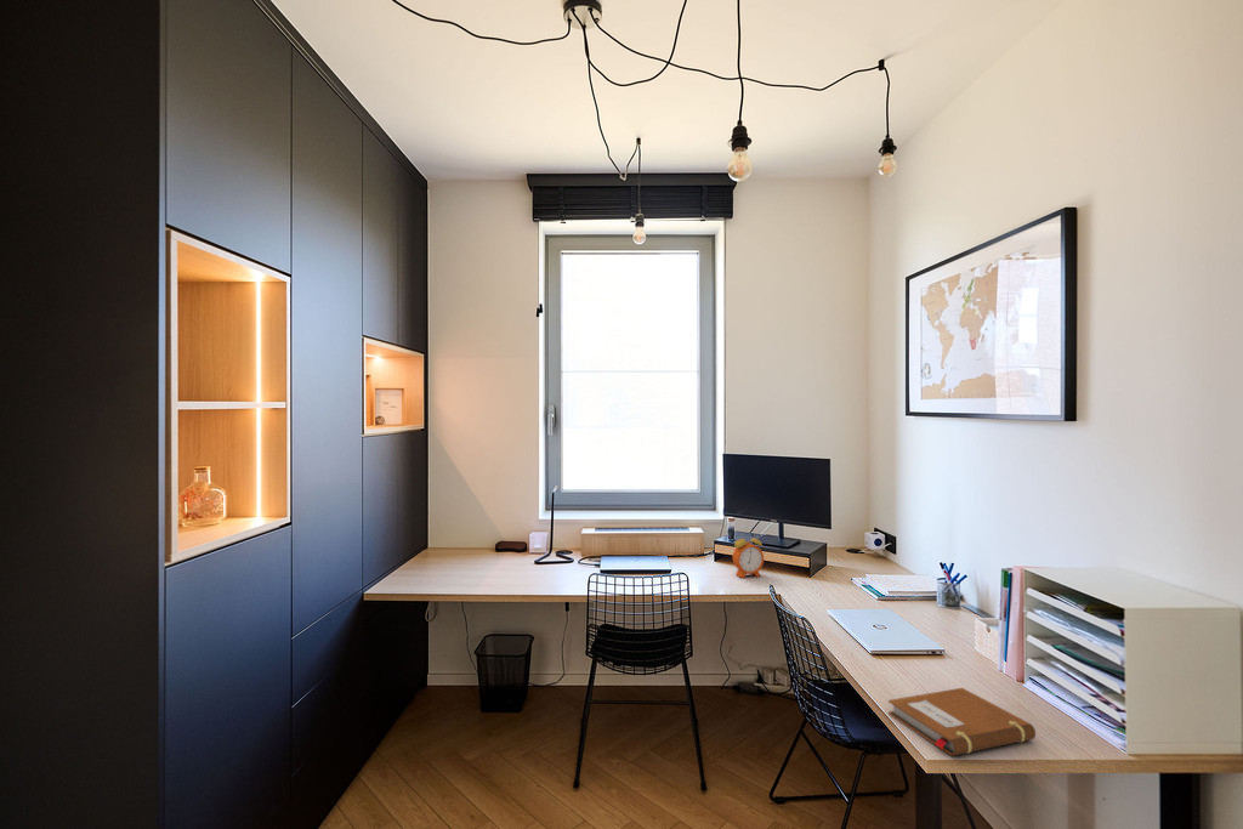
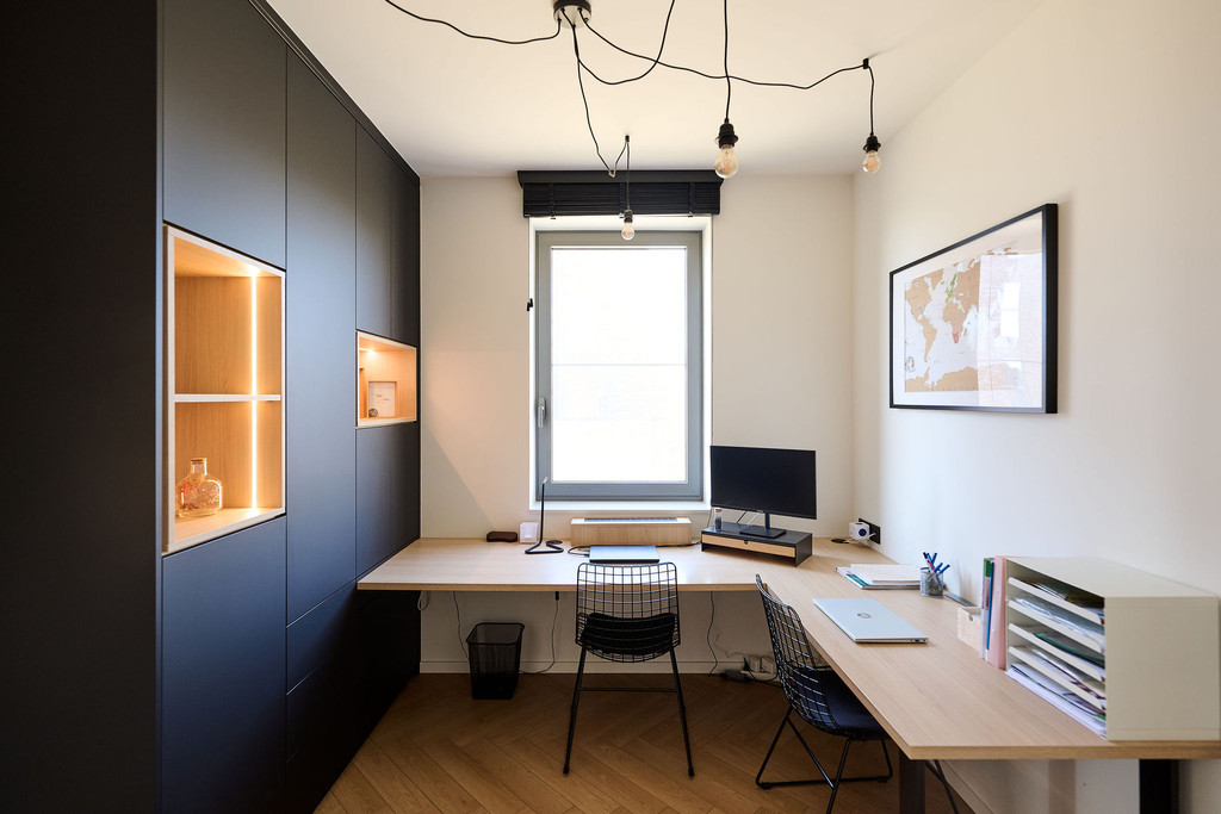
- alarm clock [731,530,765,579]
- notebook [887,687,1037,757]
